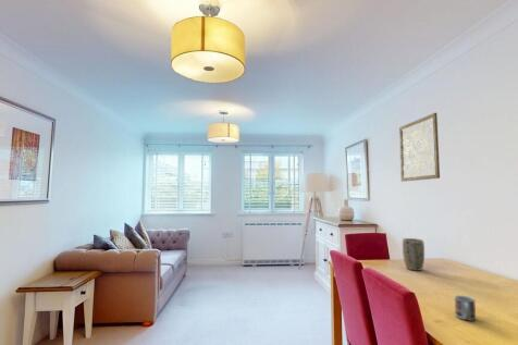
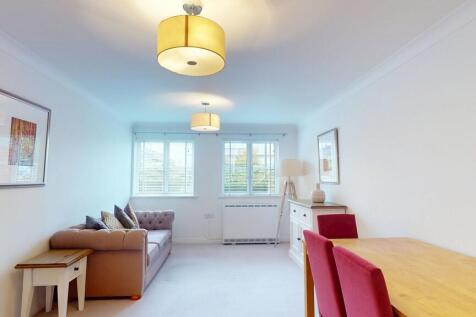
- cup [454,295,477,322]
- plant pot [402,237,425,272]
- wall art [398,112,441,183]
